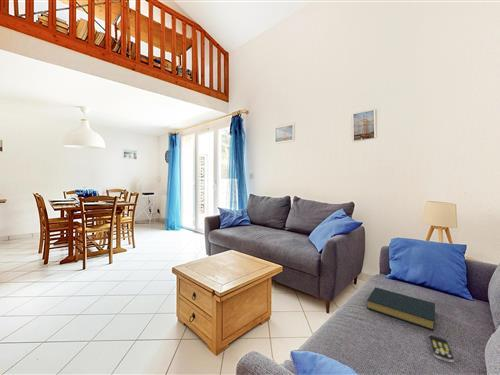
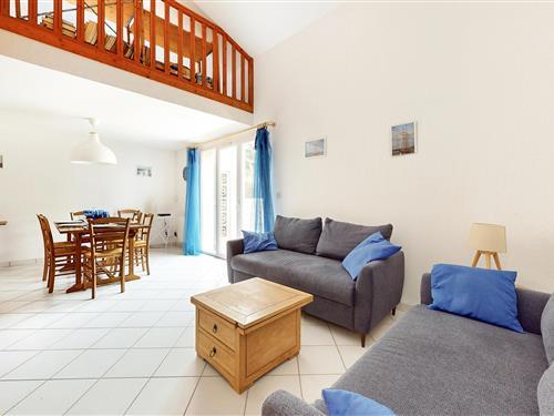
- hardback book [366,286,436,331]
- remote control [428,335,455,363]
